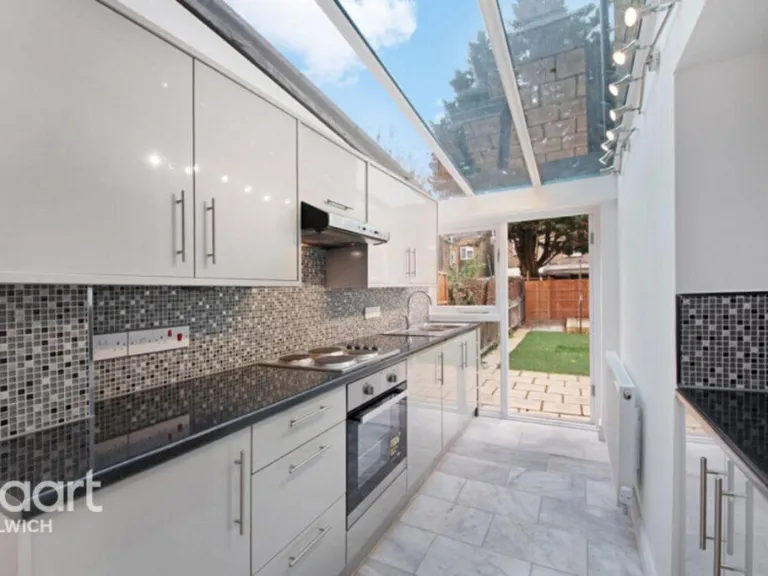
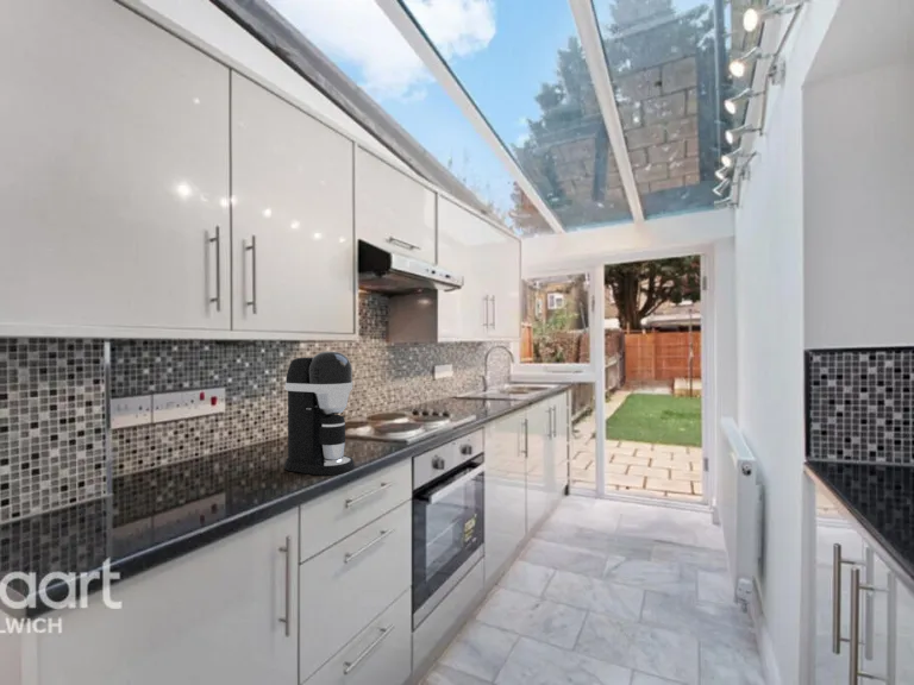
+ coffee maker [283,351,356,477]
